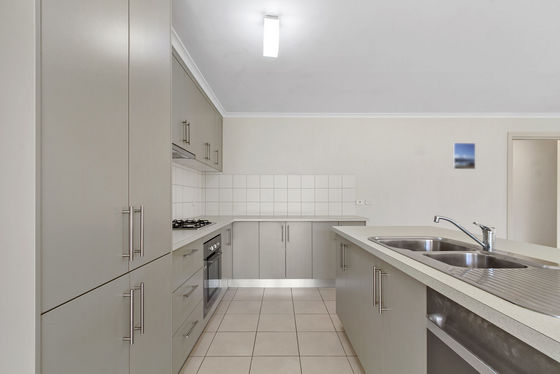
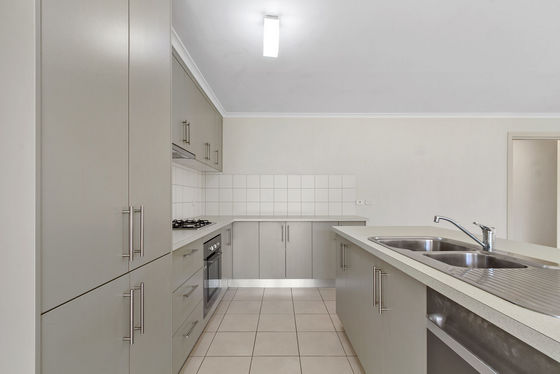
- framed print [452,142,476,170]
